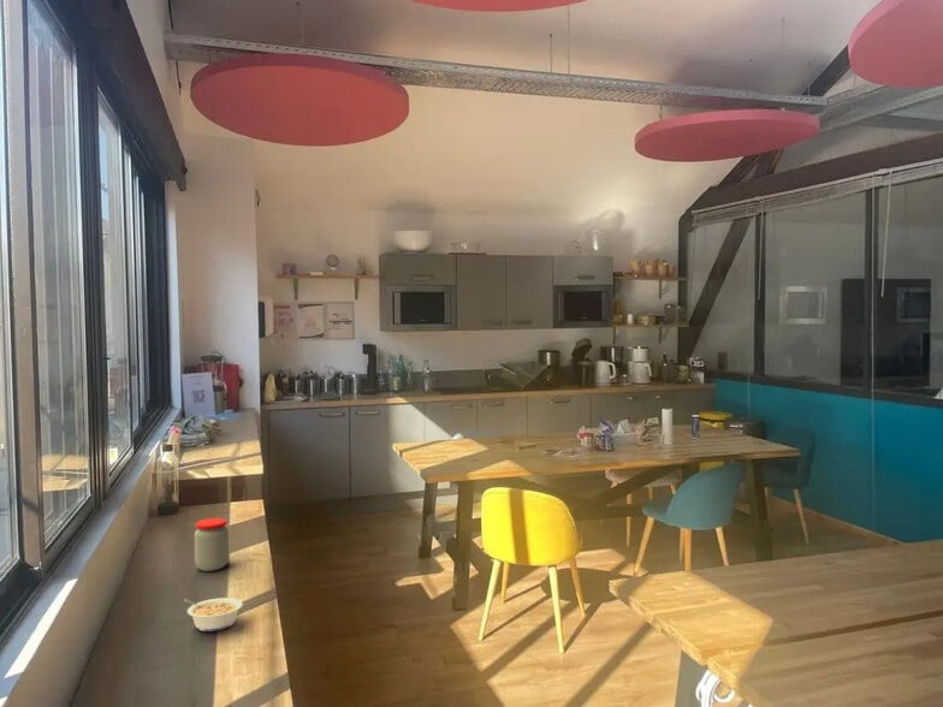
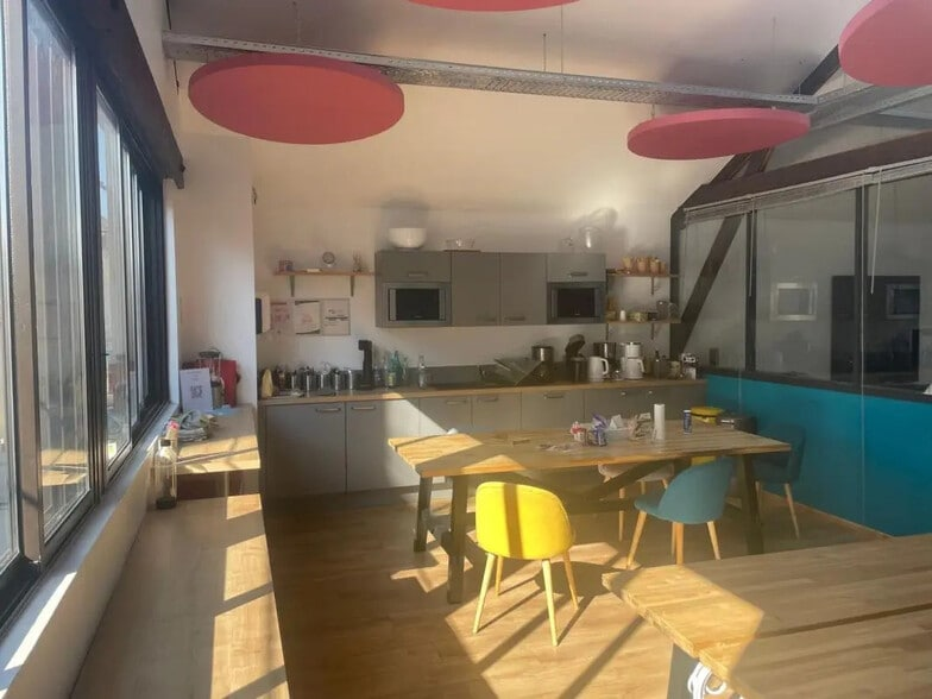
- jar [194,517,230,572]
- legume [183,596,244,632]
